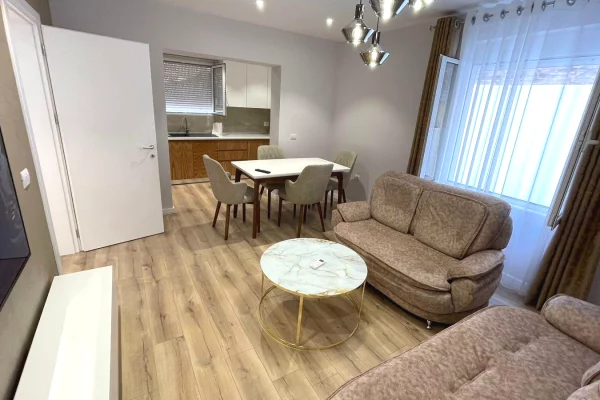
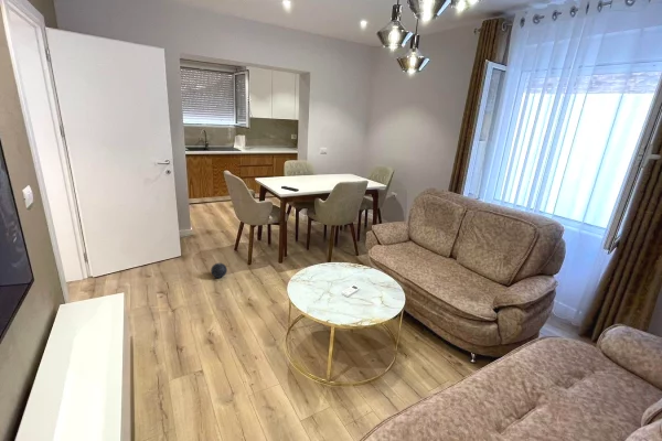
+ ball [200,262,228,284]
